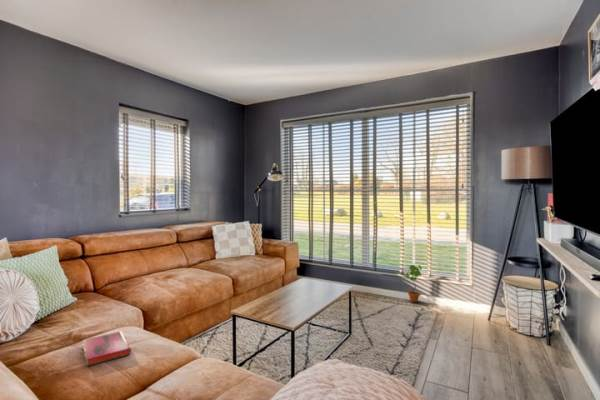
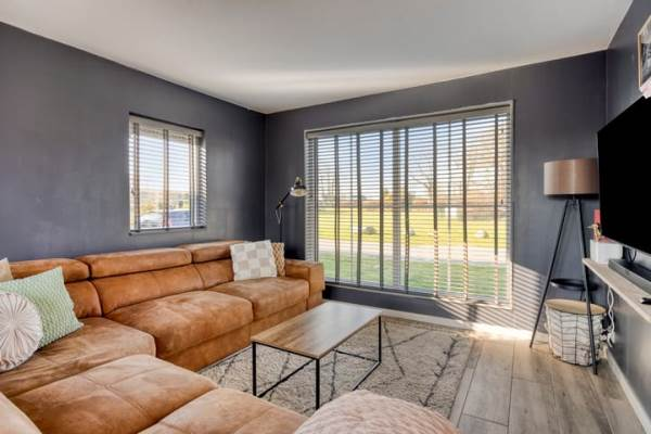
- hardback book [82,330,132,367]
- potted plant [405,264,423,303]
